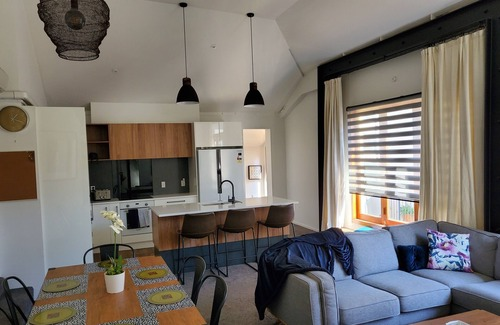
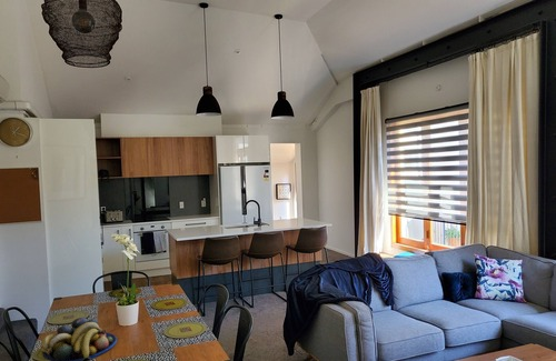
+ fruit bowl [40,317,118,361]
